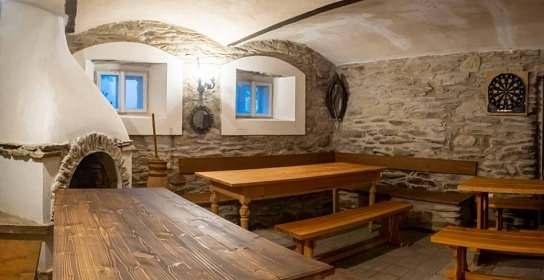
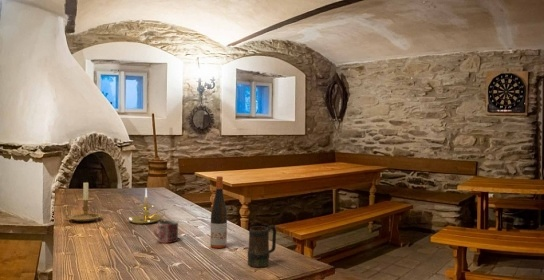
+ candle holder [62,182,103,223]
+ candle holder [128,187,168,225]
+ mug [153,219,179,244]
+ beer mug [247,224,277,268]
+ wine bottle [209,175,228,249]
